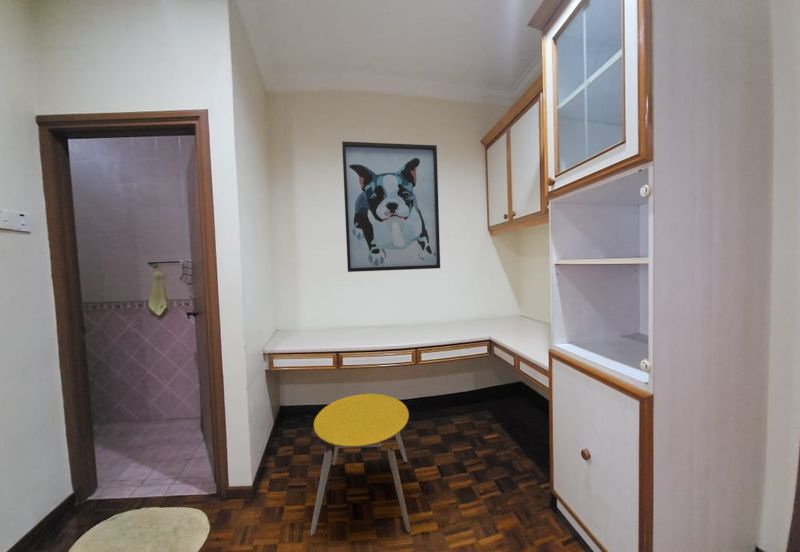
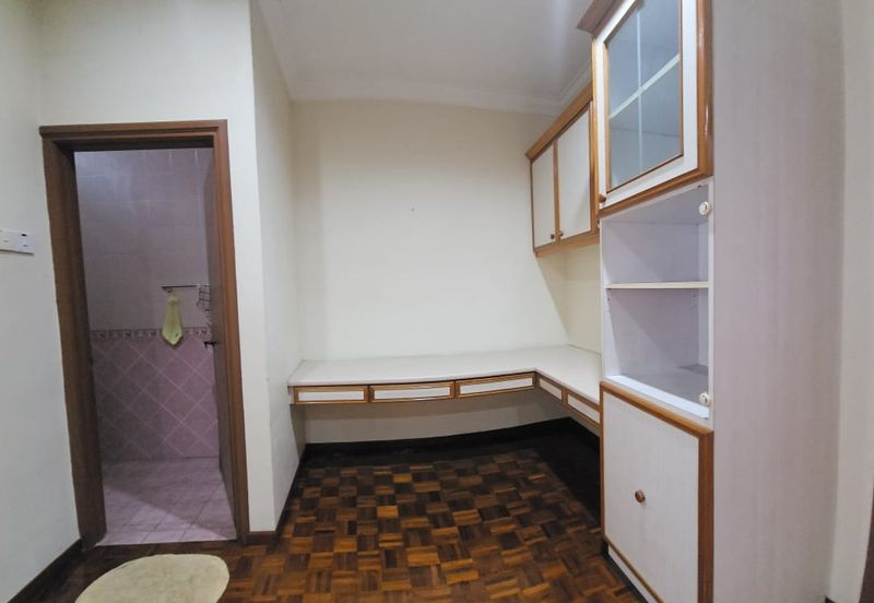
- wall art [341,140,441,273]
- stool [309,393,412,537]
